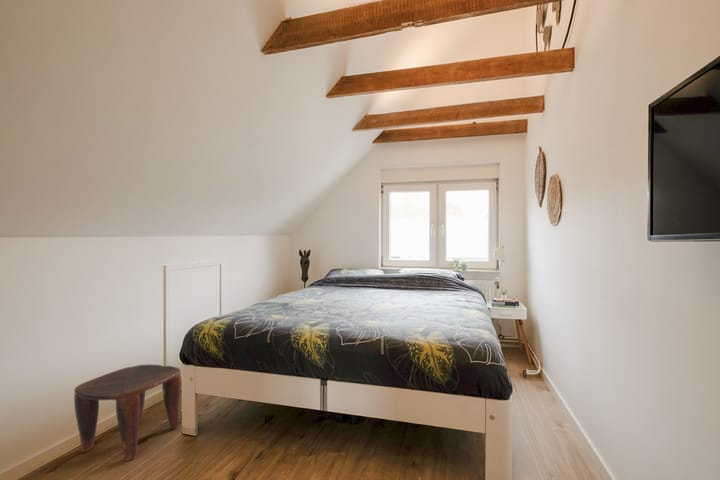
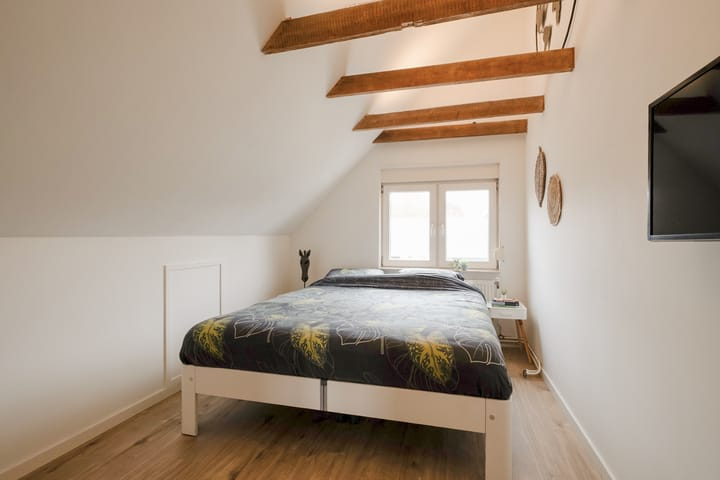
- stool [73,364,183,462]
